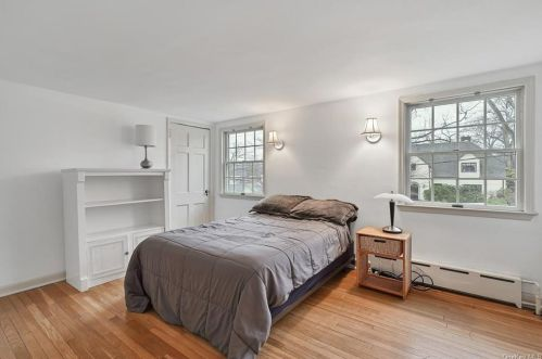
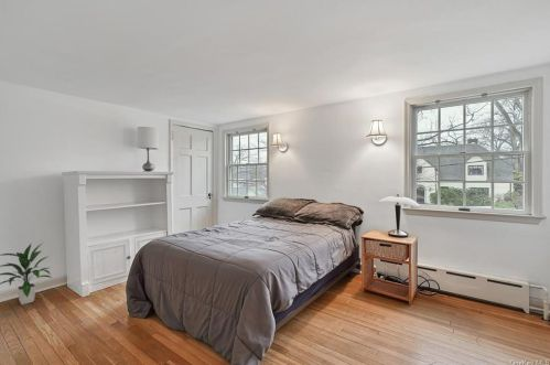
+ indoor plant [0,241,53,305]
